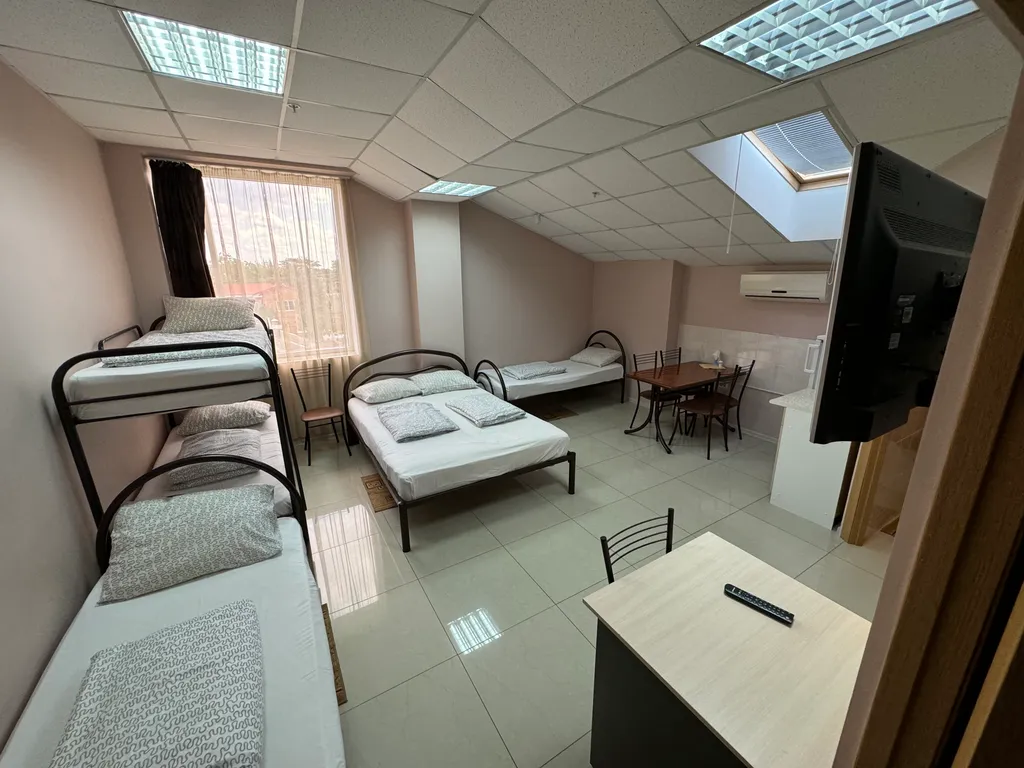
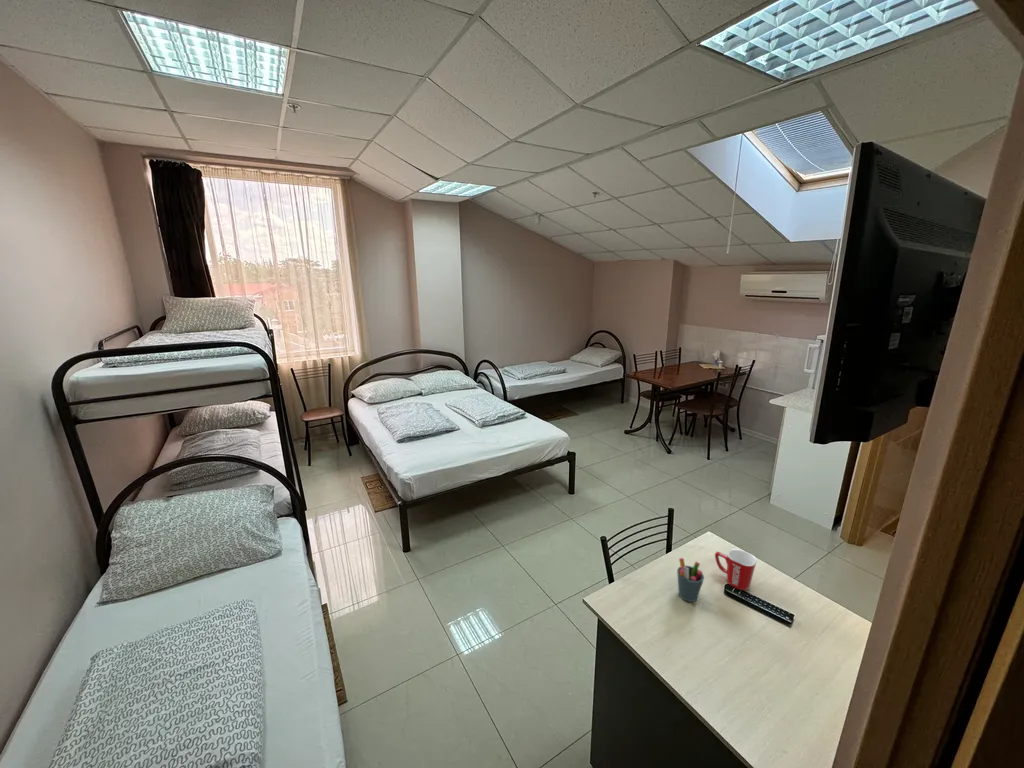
+ mug [714,548,758,591]
+ pen holder [676,557,705,603]
